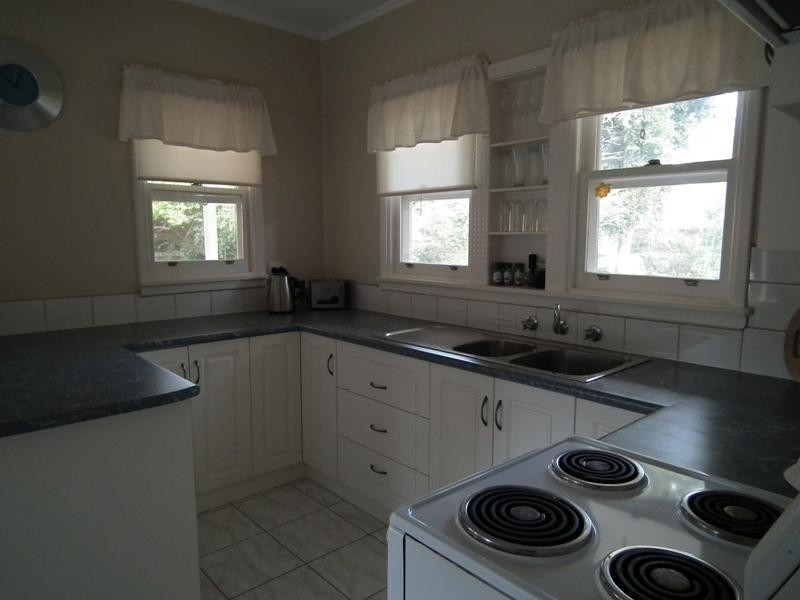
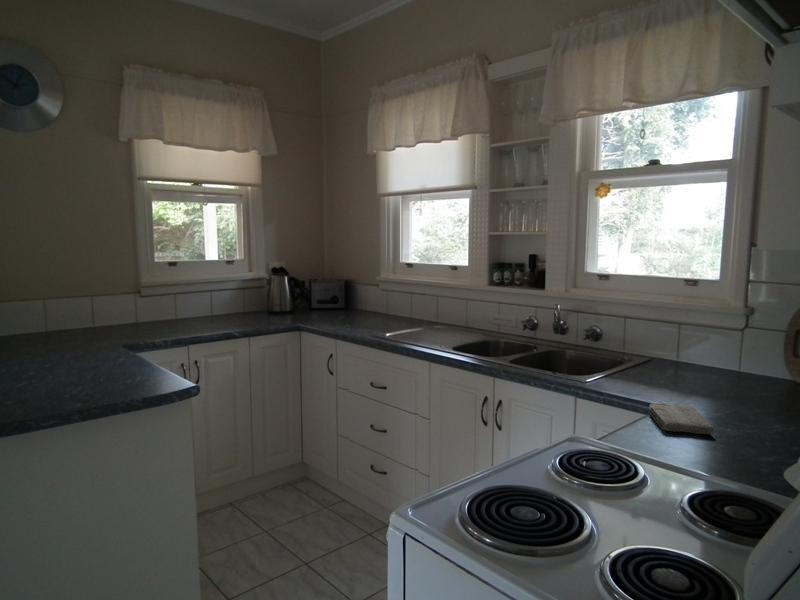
+ washcloth [648,402,716,435]
